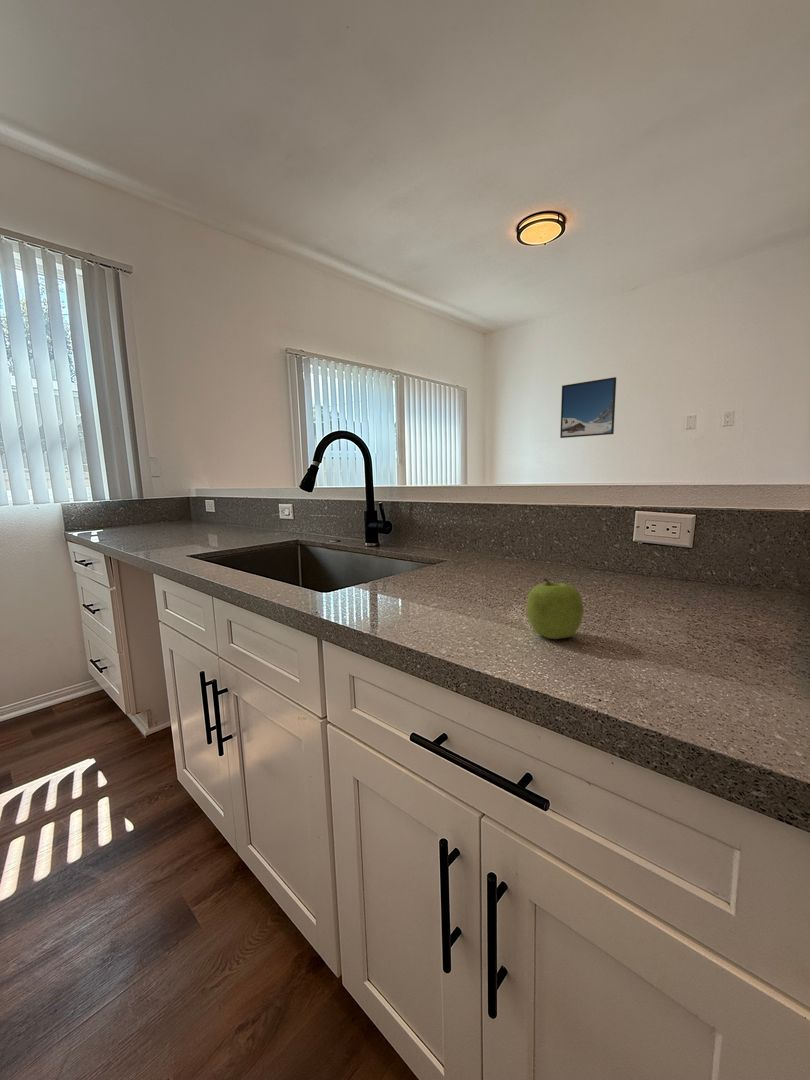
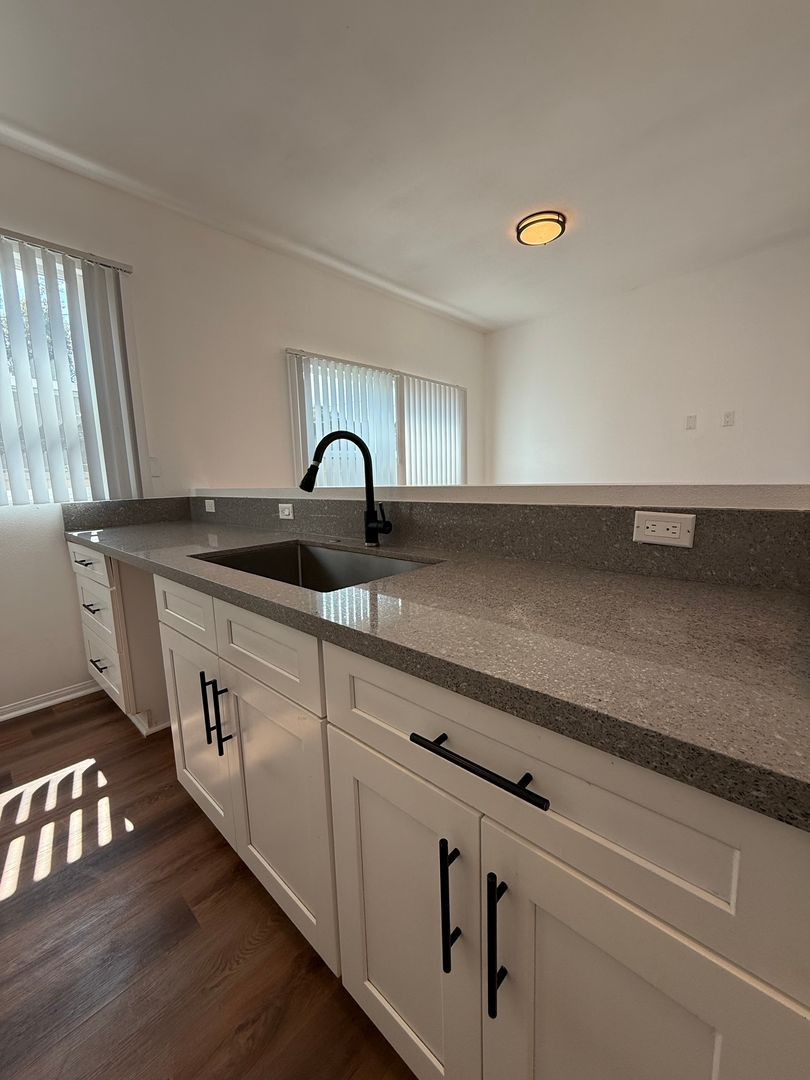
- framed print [559,376,617,439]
- fruit [526,577,584,640]
